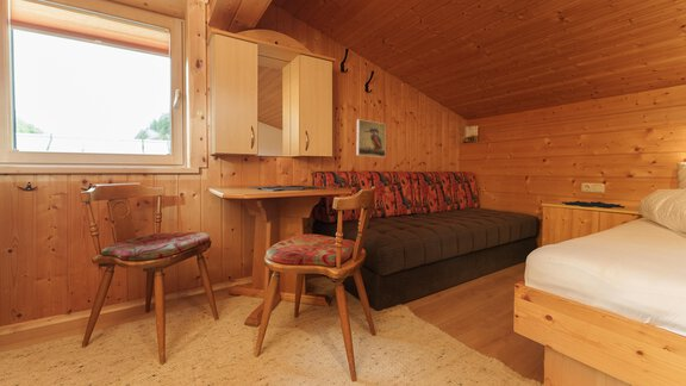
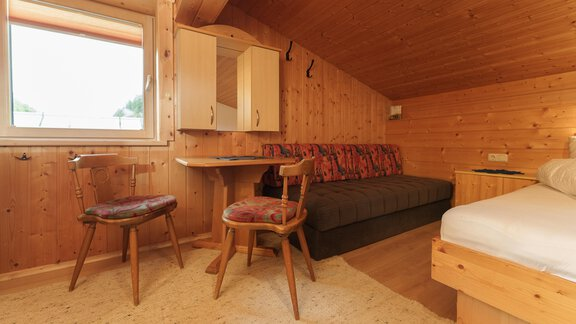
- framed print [355,118,387,158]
